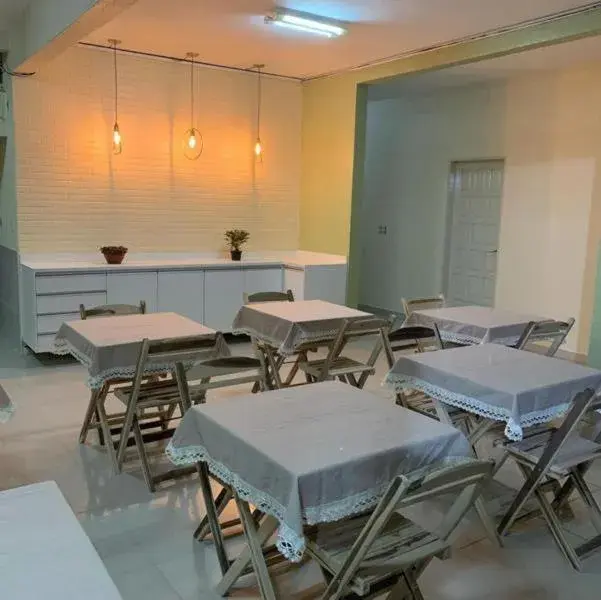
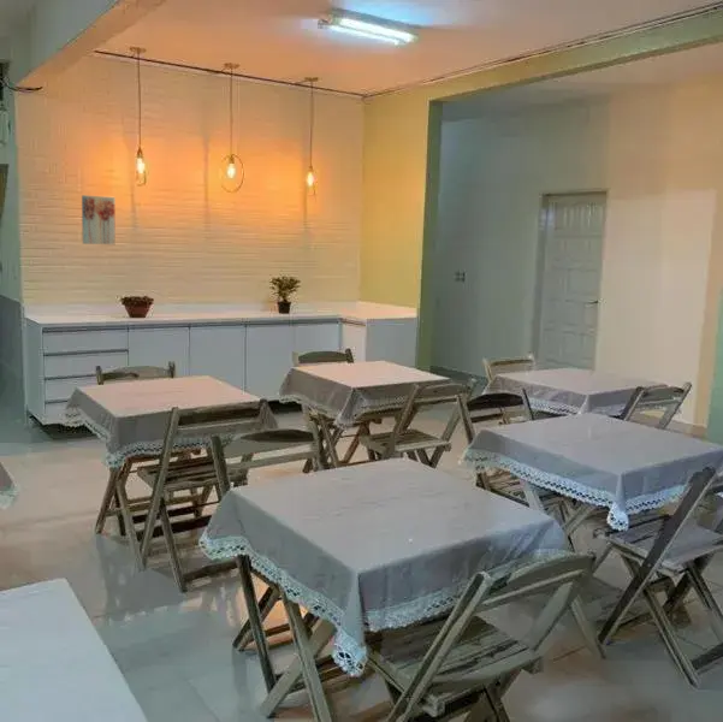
+ wall art [81,194,117,245]
